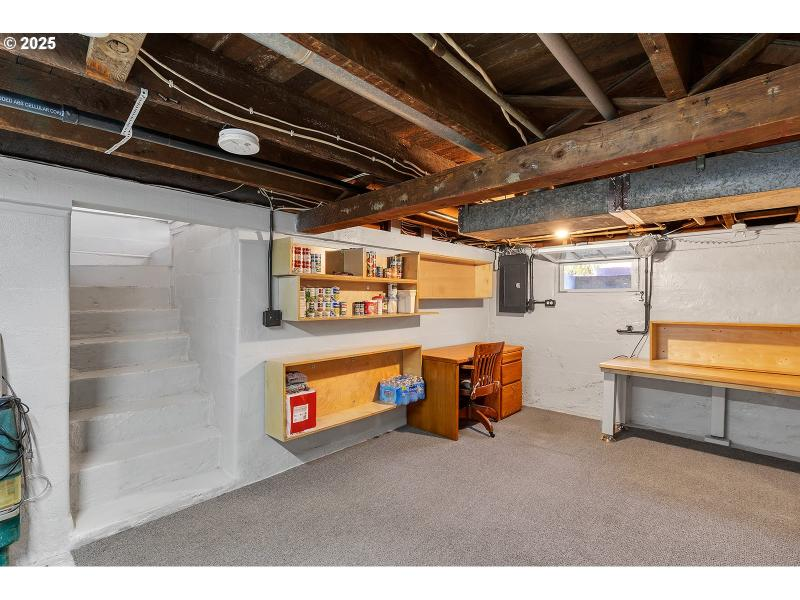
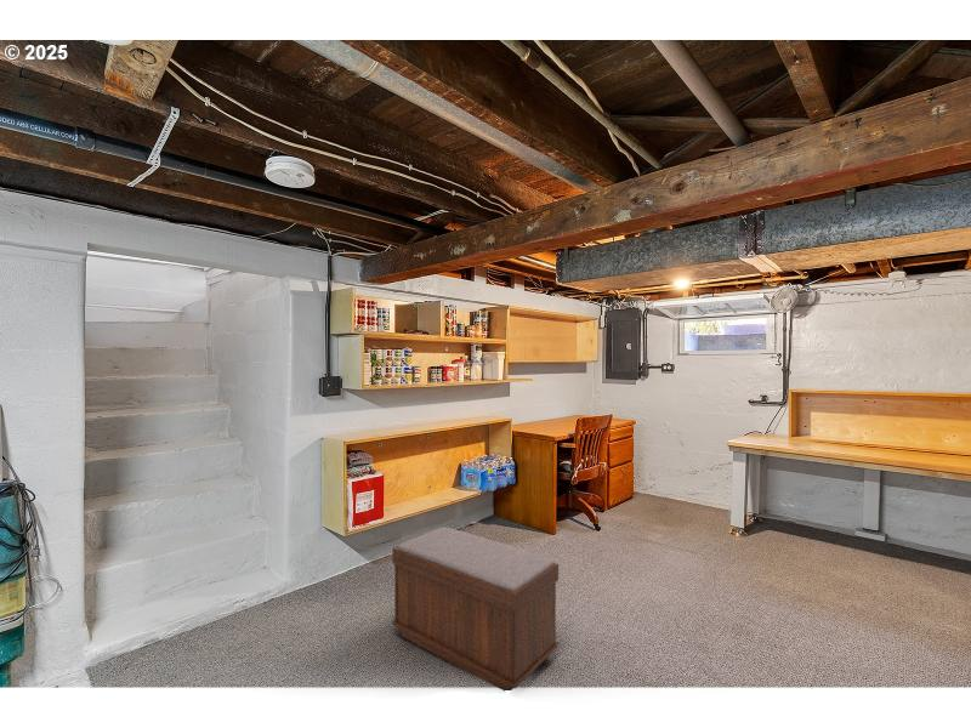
+ bench [391,525,560,692]
